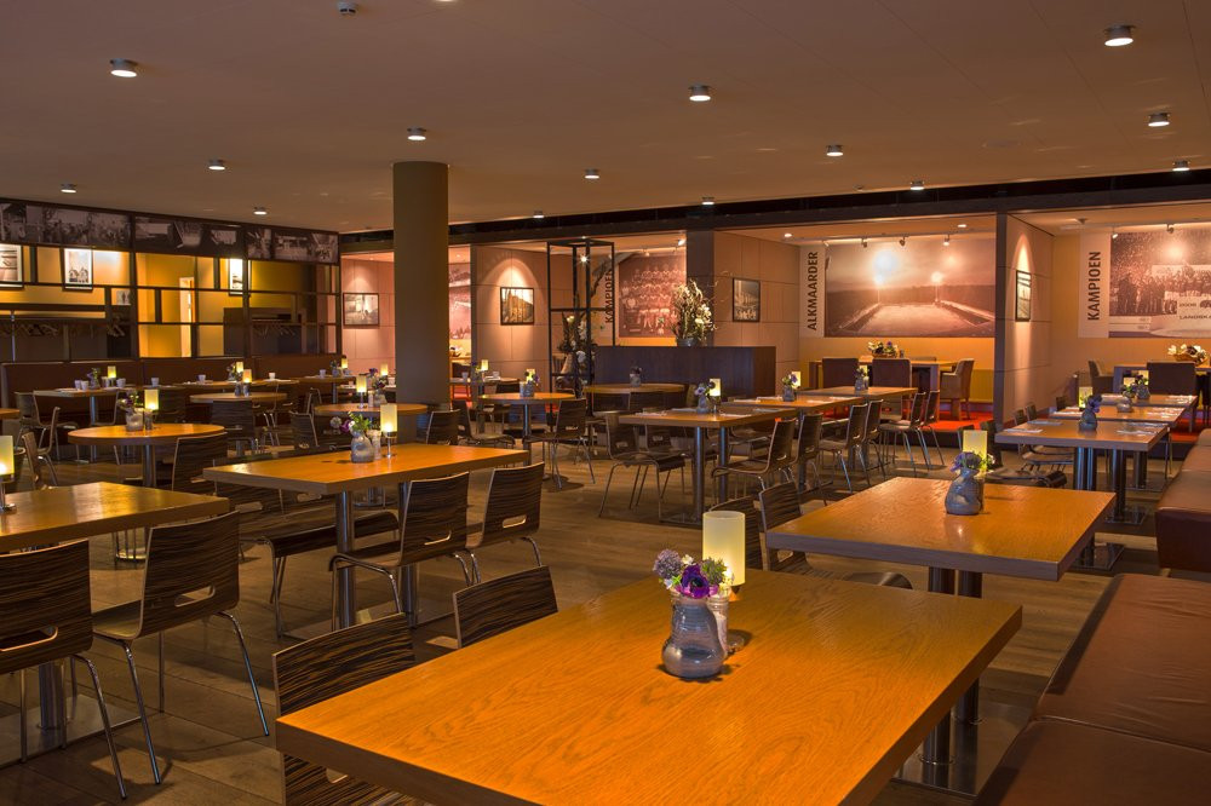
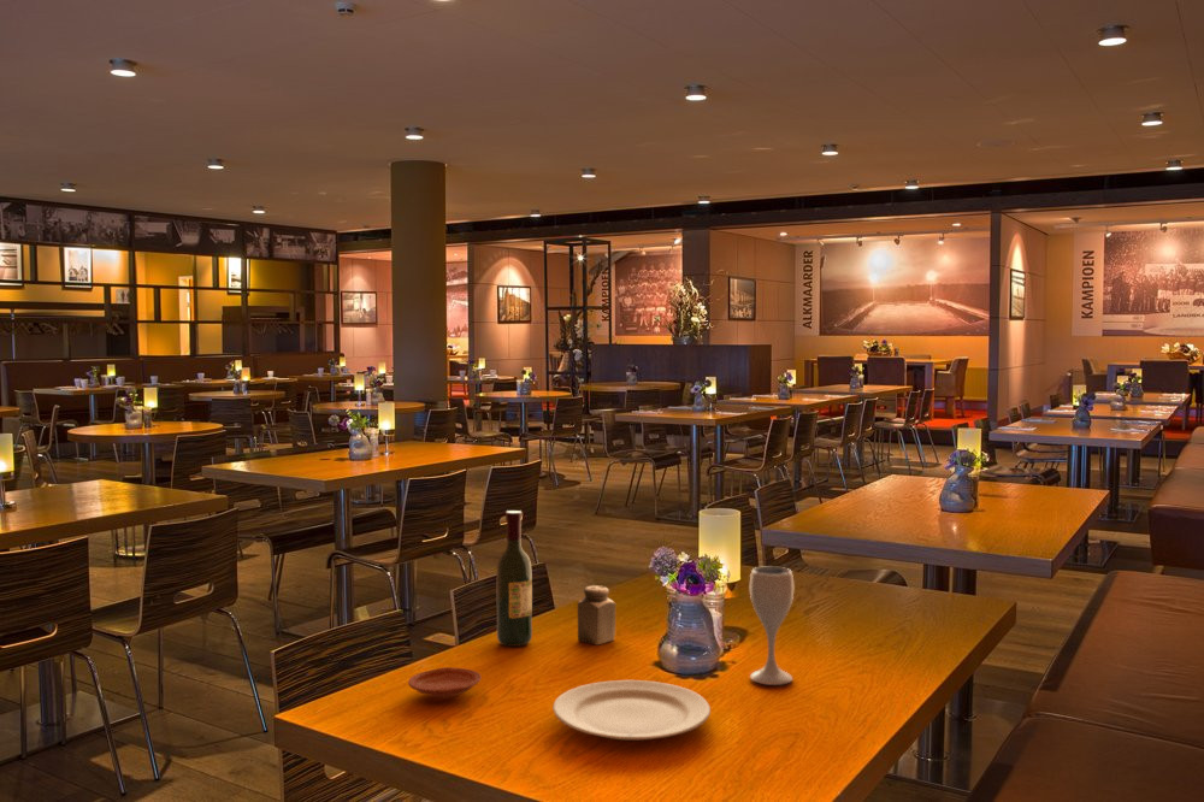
+ plate [407,666,483,698]
+ salt shaker [577,584,616,645]
+ chinaware [551,679,712,742]
+ cup [749,566,795,686]
+ wine bottle [496,509,533,648]
